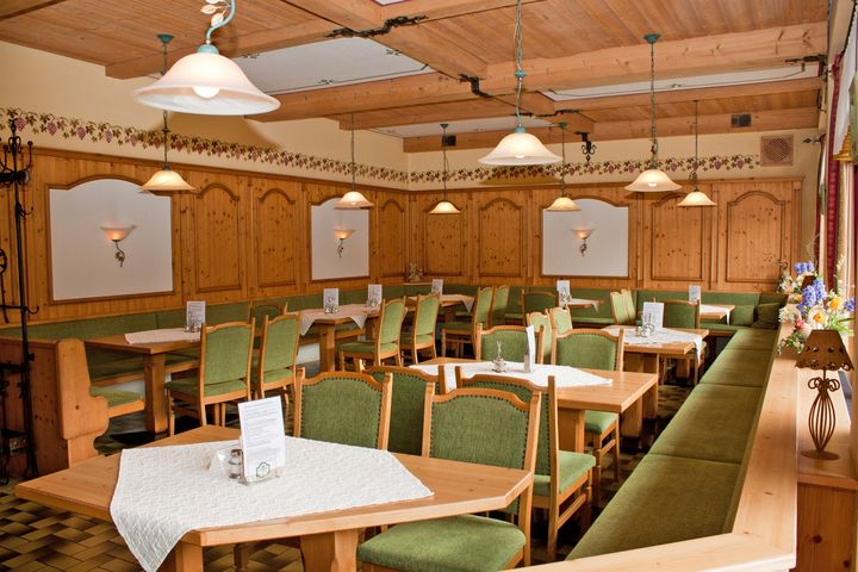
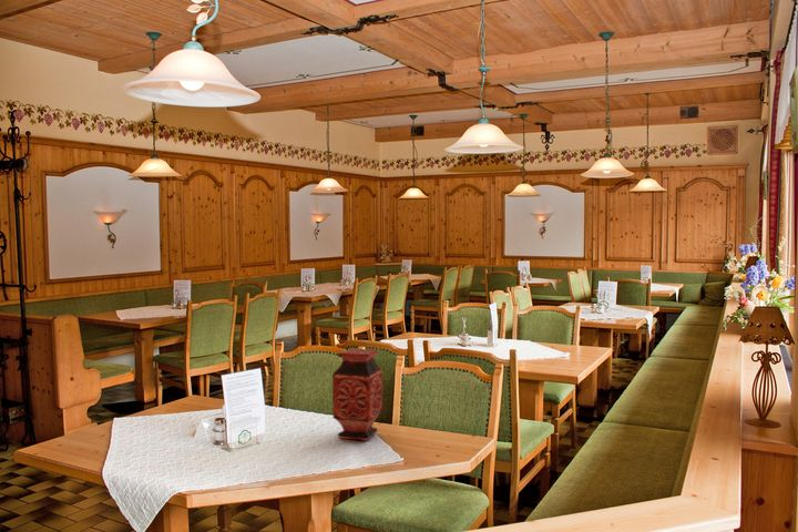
+ vase [331,347,383,442]
